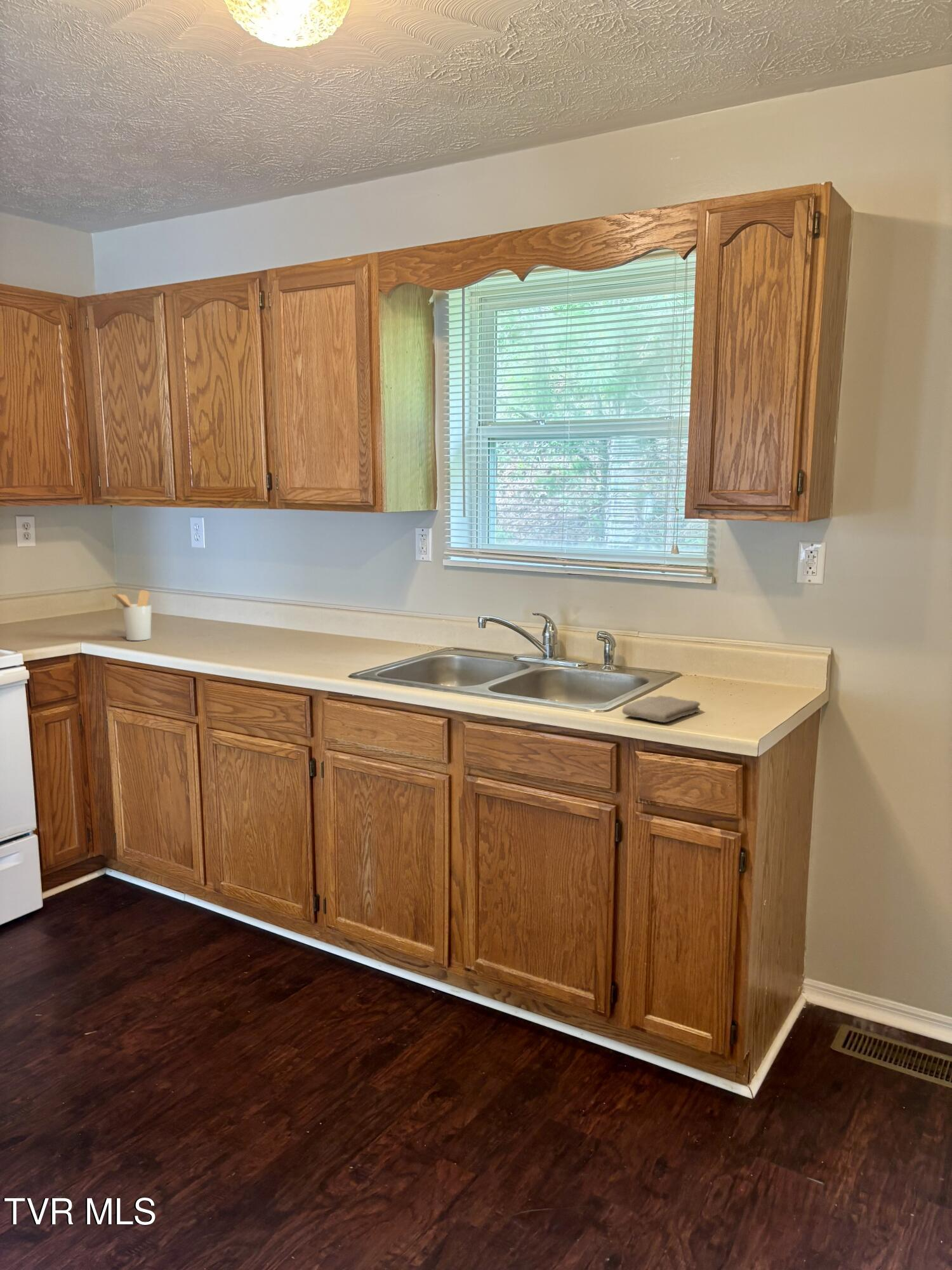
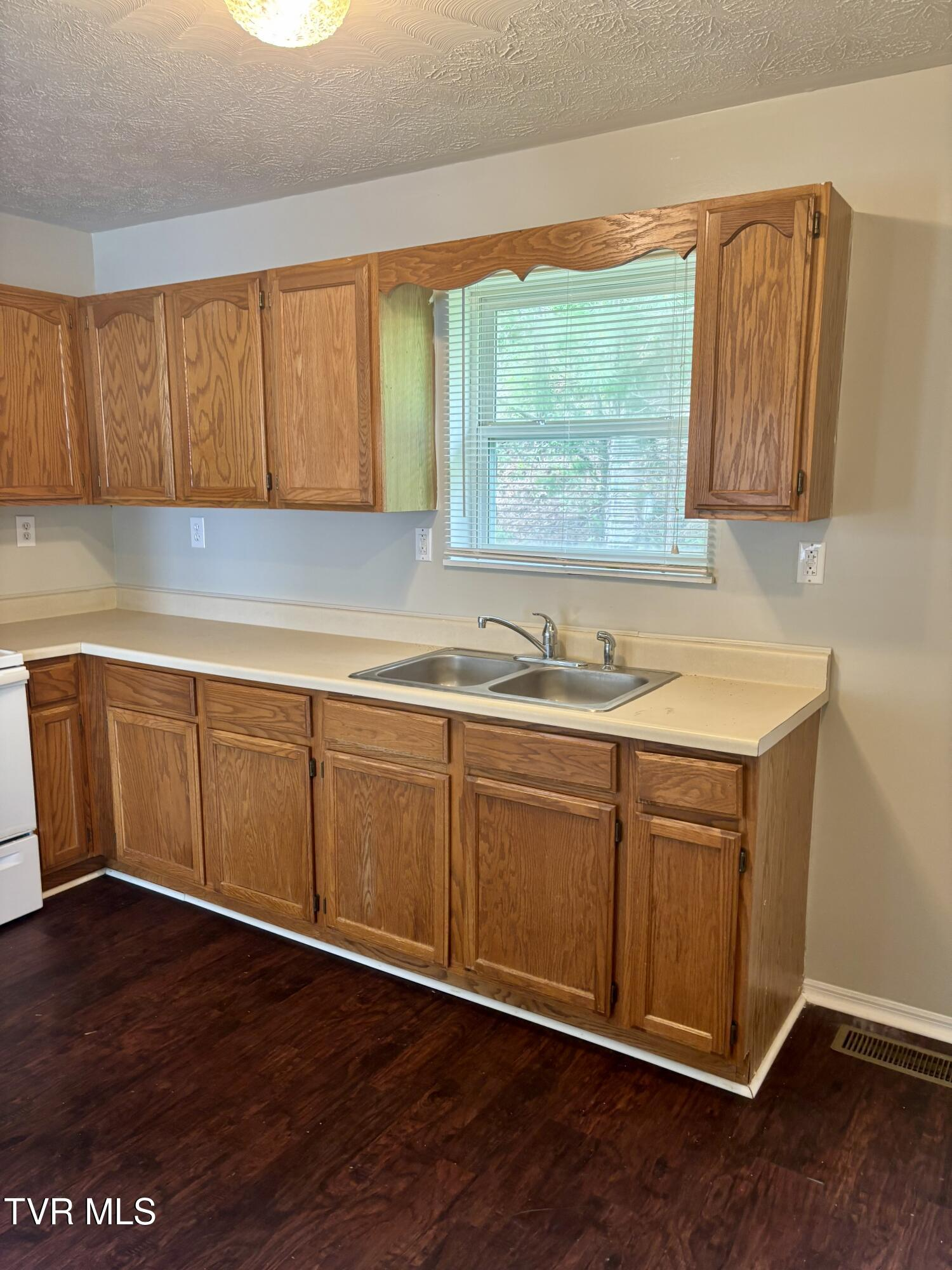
- utensil holder [109,589,152,641]
- washcloth [621,695,701,723]
